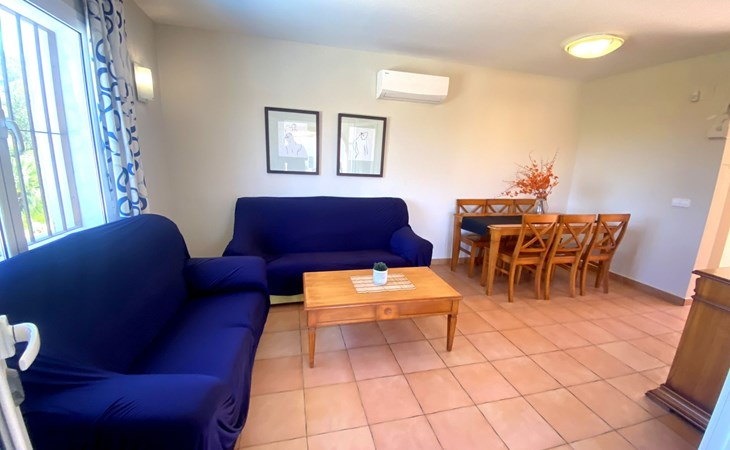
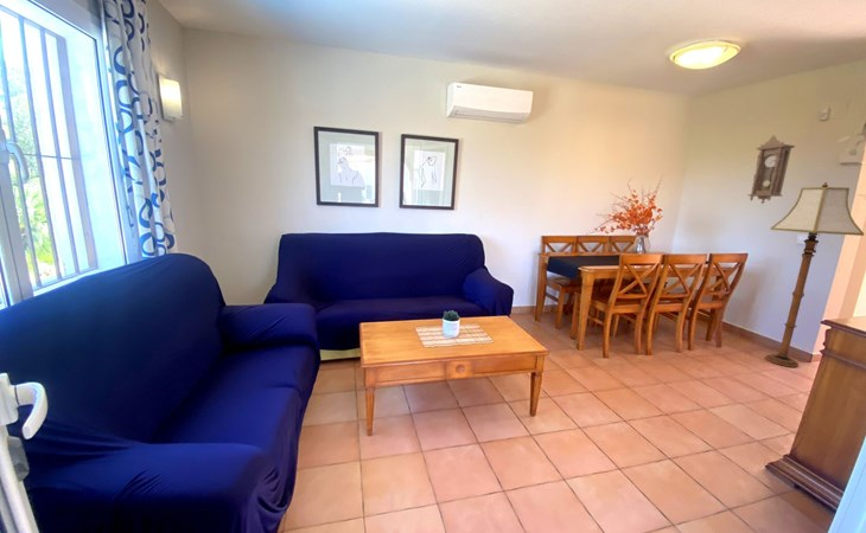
+ floor lamp [764,181,865,368]
+ pendulum clock [746,135,796,205]
